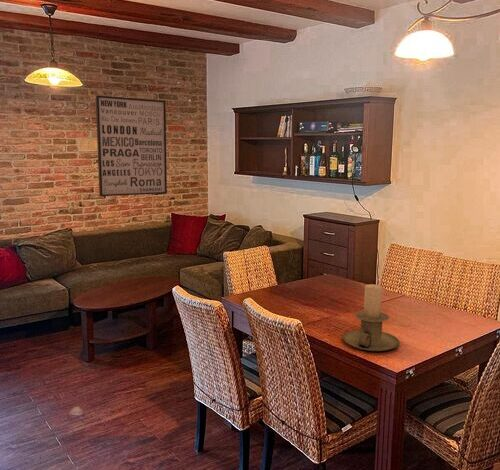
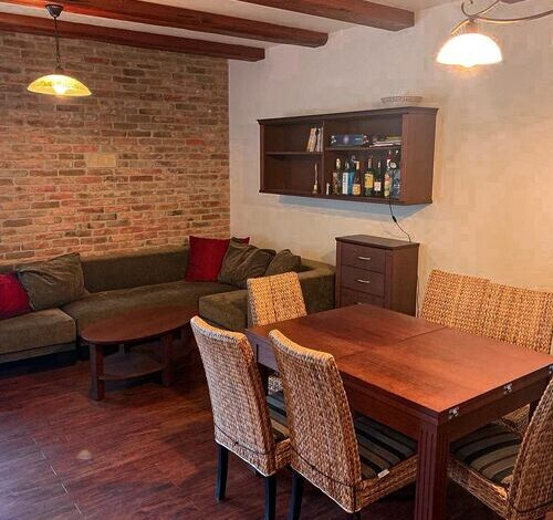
- wall art [95,95,168,197]
- candle holder [341,283,401,352]
